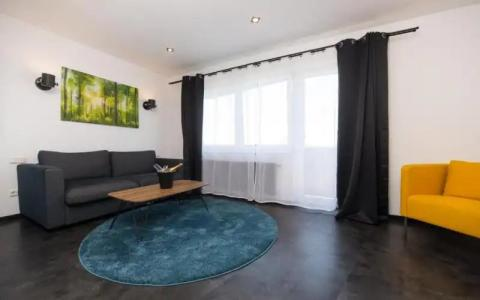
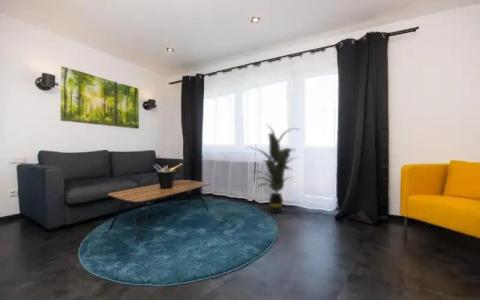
+ indoor plant [246,124,300,214]
